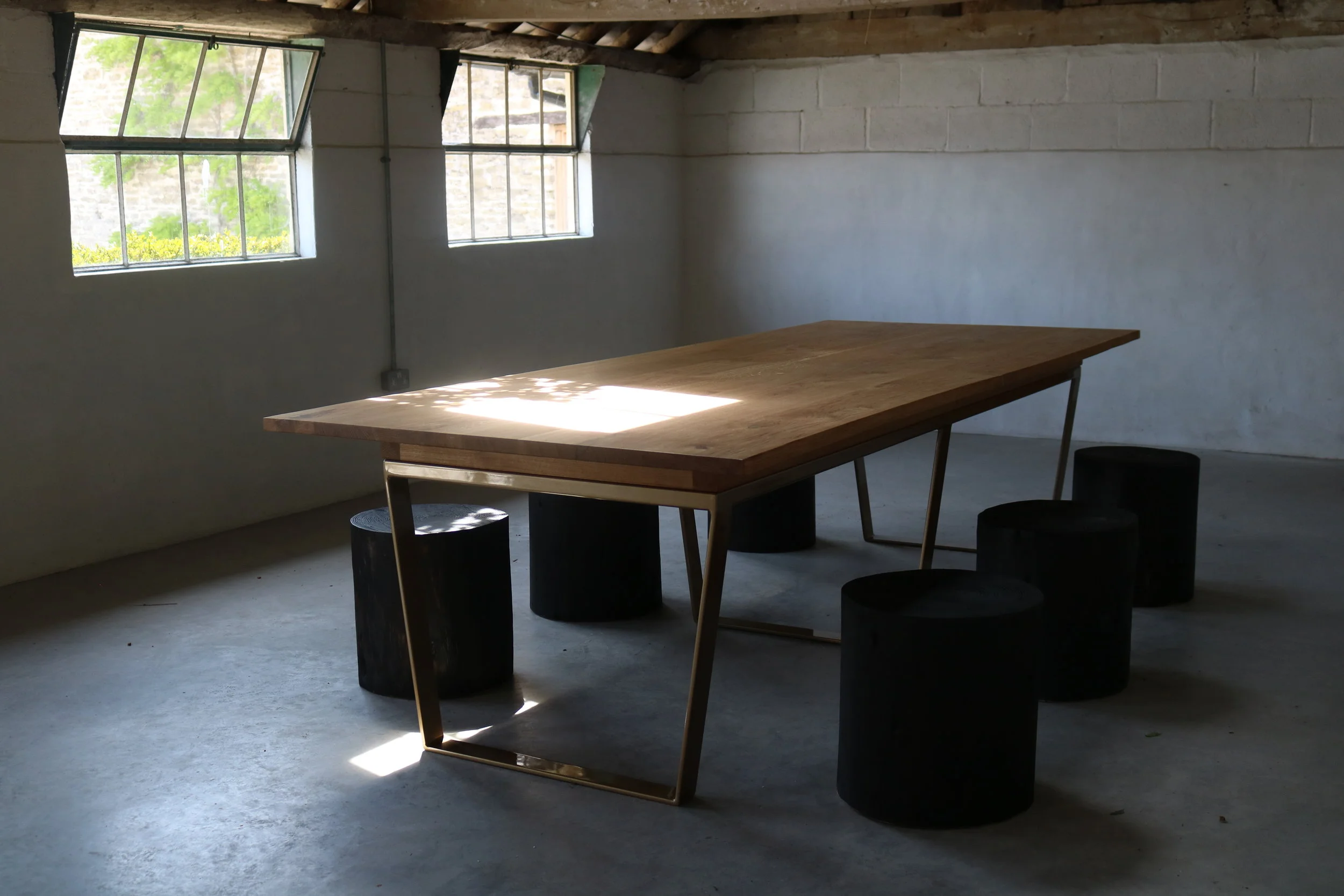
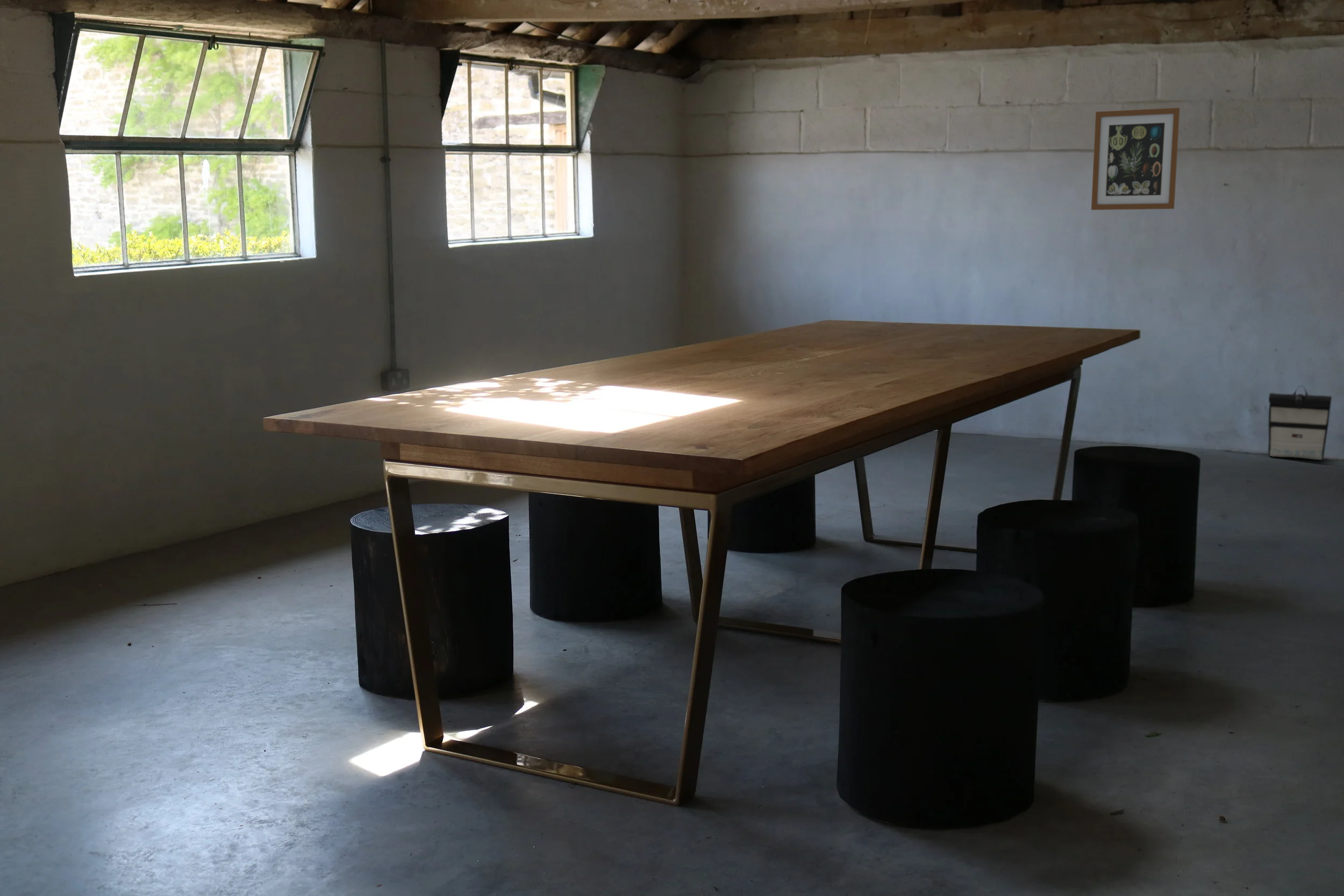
+ wall art [1091,107,1181,211]
+ backpack [1268,385,1332,461]
